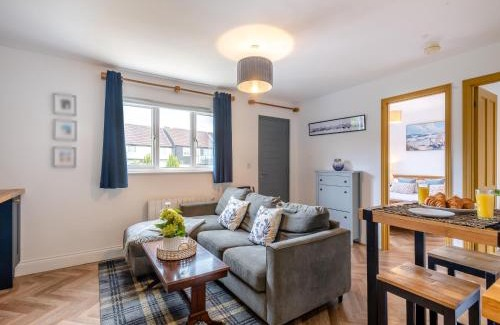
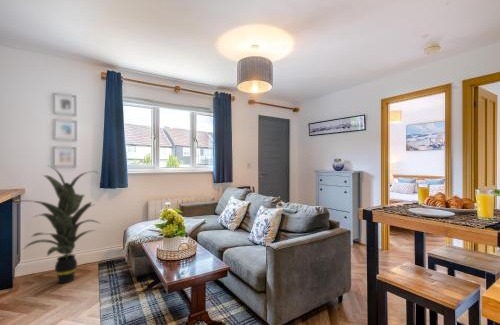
+ indoor plant [13,165,102,285]
